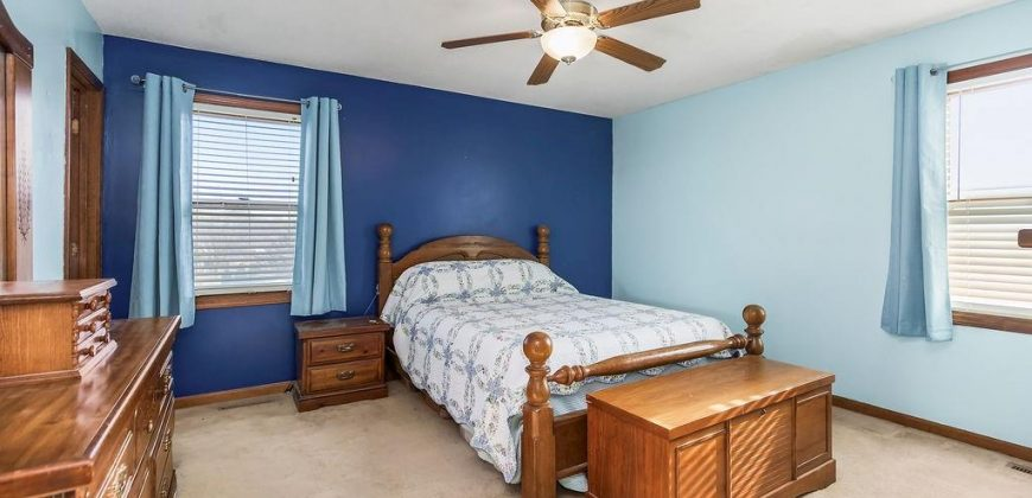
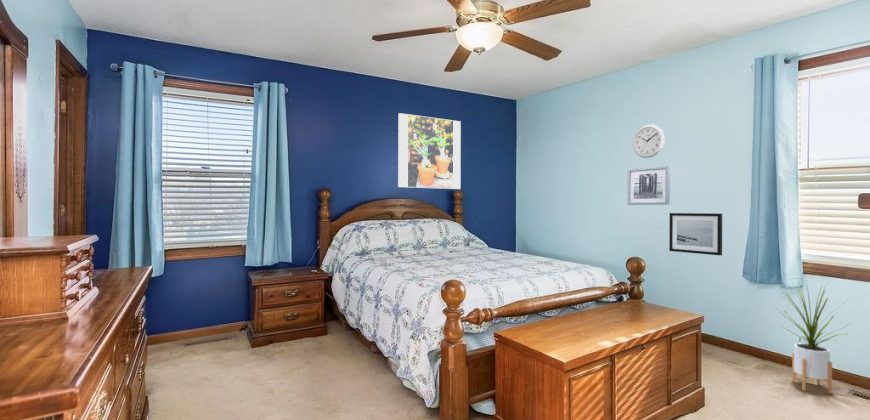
+ wall art [668,212,723,256]
+ wall art [627,165,671,206]
+ wall clock [632,123,666,159]
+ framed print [397,112,462,190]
+ house plant [774,280,850,395]
